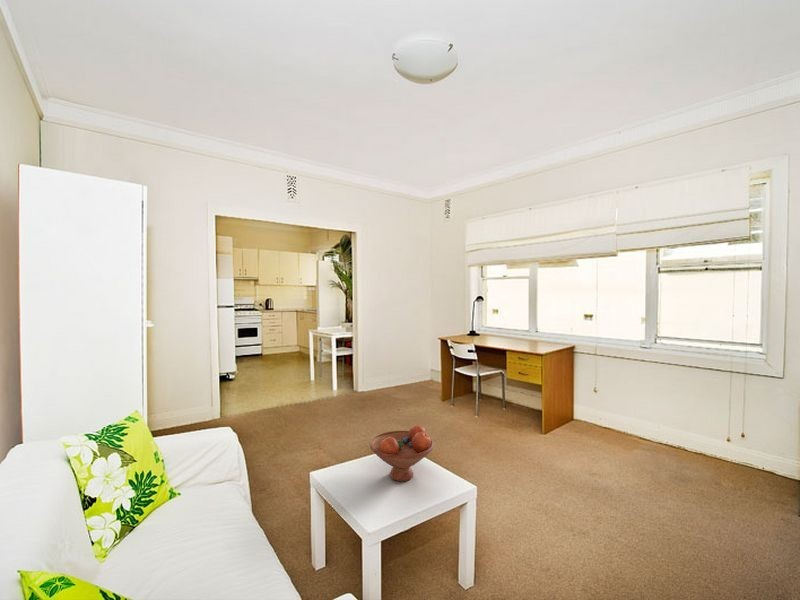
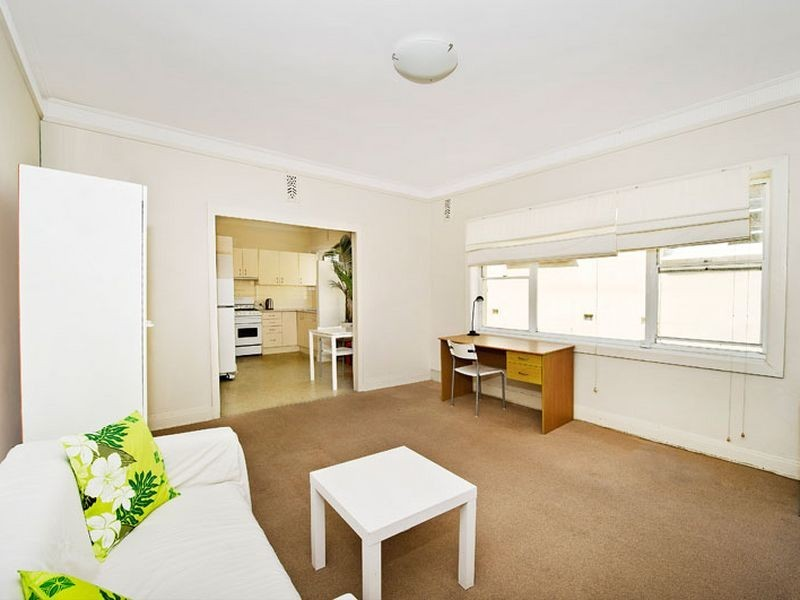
- fruit bowl [369,424,435,482]
